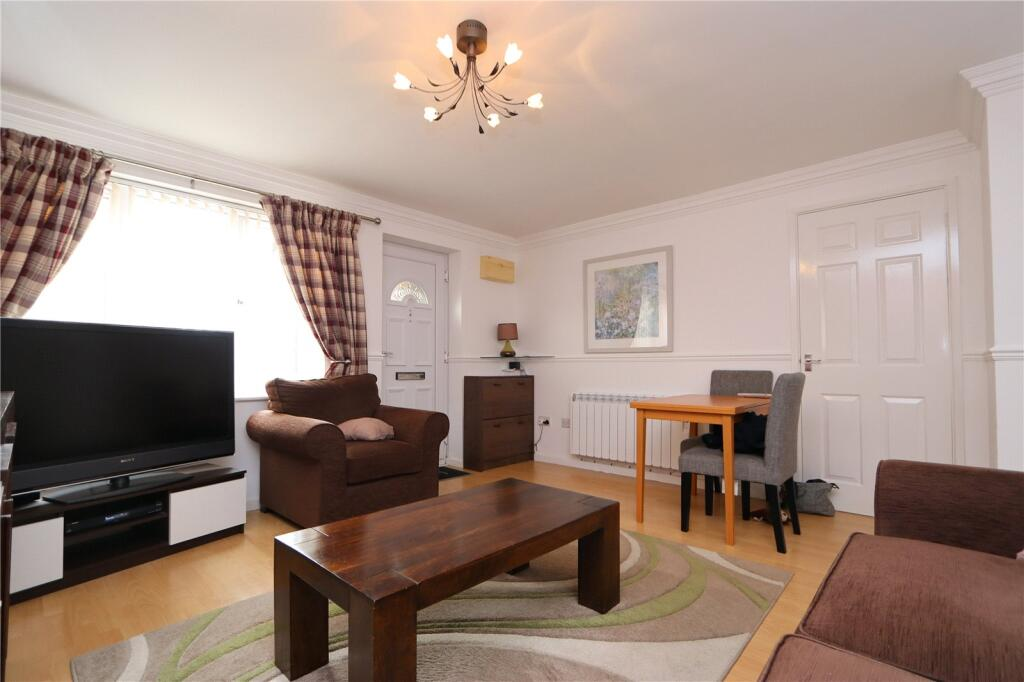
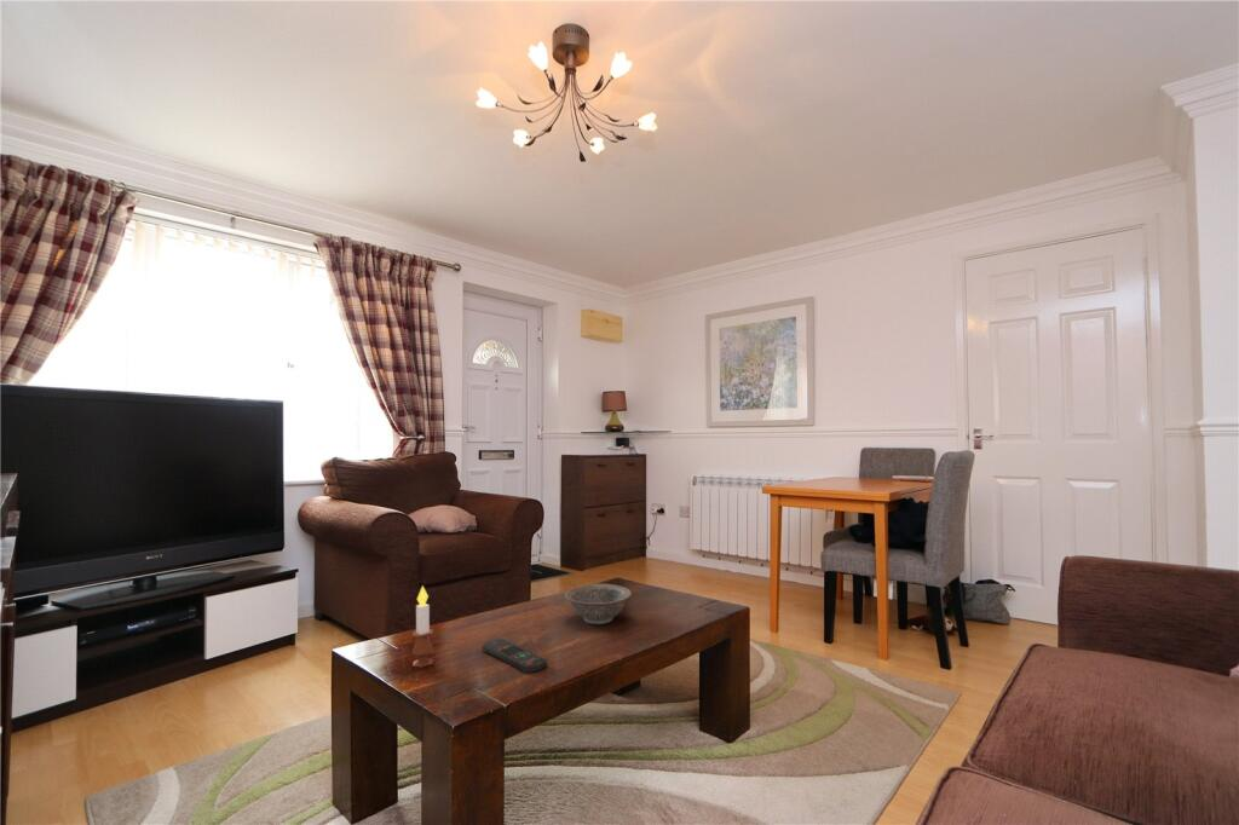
+ decorative bowl [563,583,633,625]
+ candle [411,584,434,668]
+ remote control [482,638,548,674]
